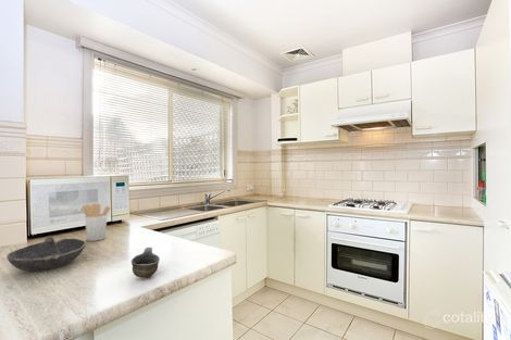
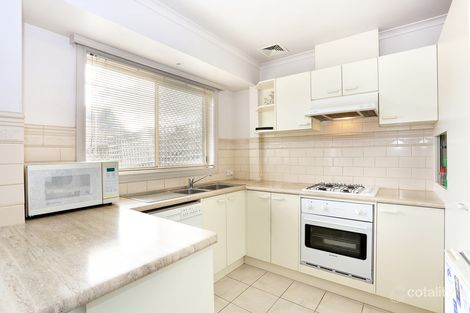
- bowl [5,235,87,272]
- utensil holder [82,202,112,242]
- cup [130,247,161,279]
